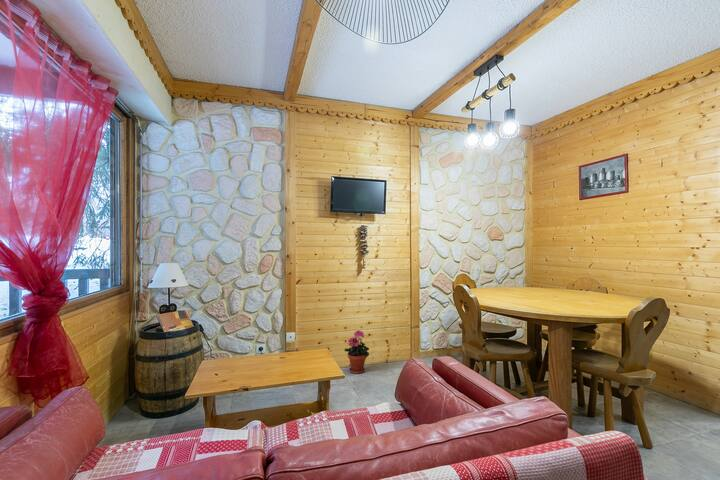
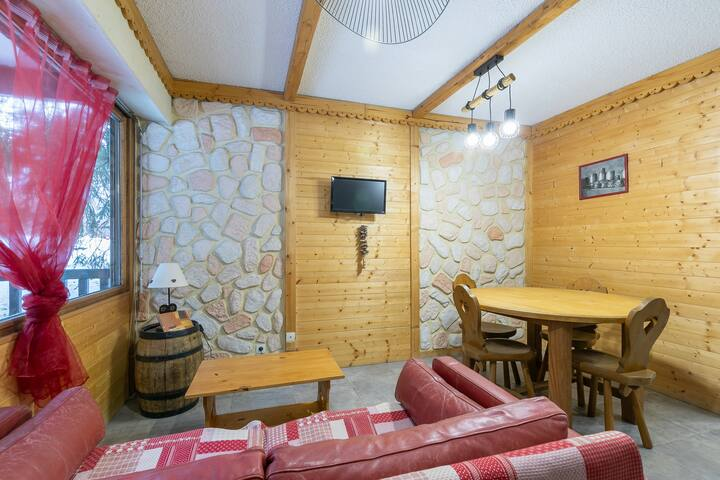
- potted plant [344,329,370,375]
